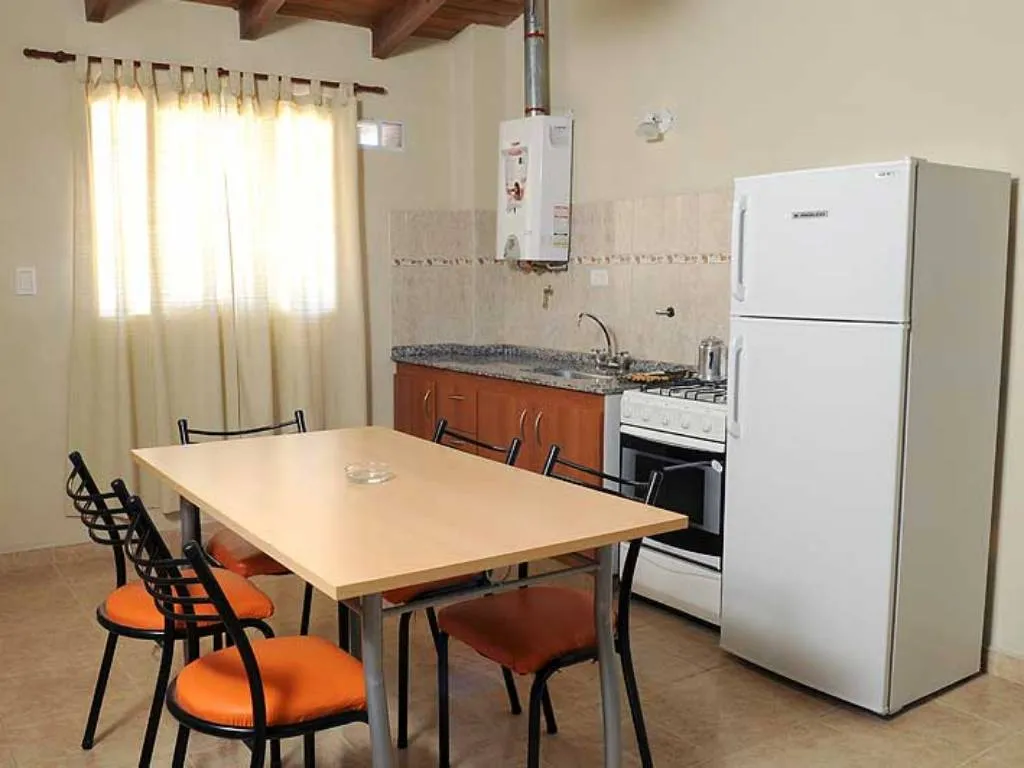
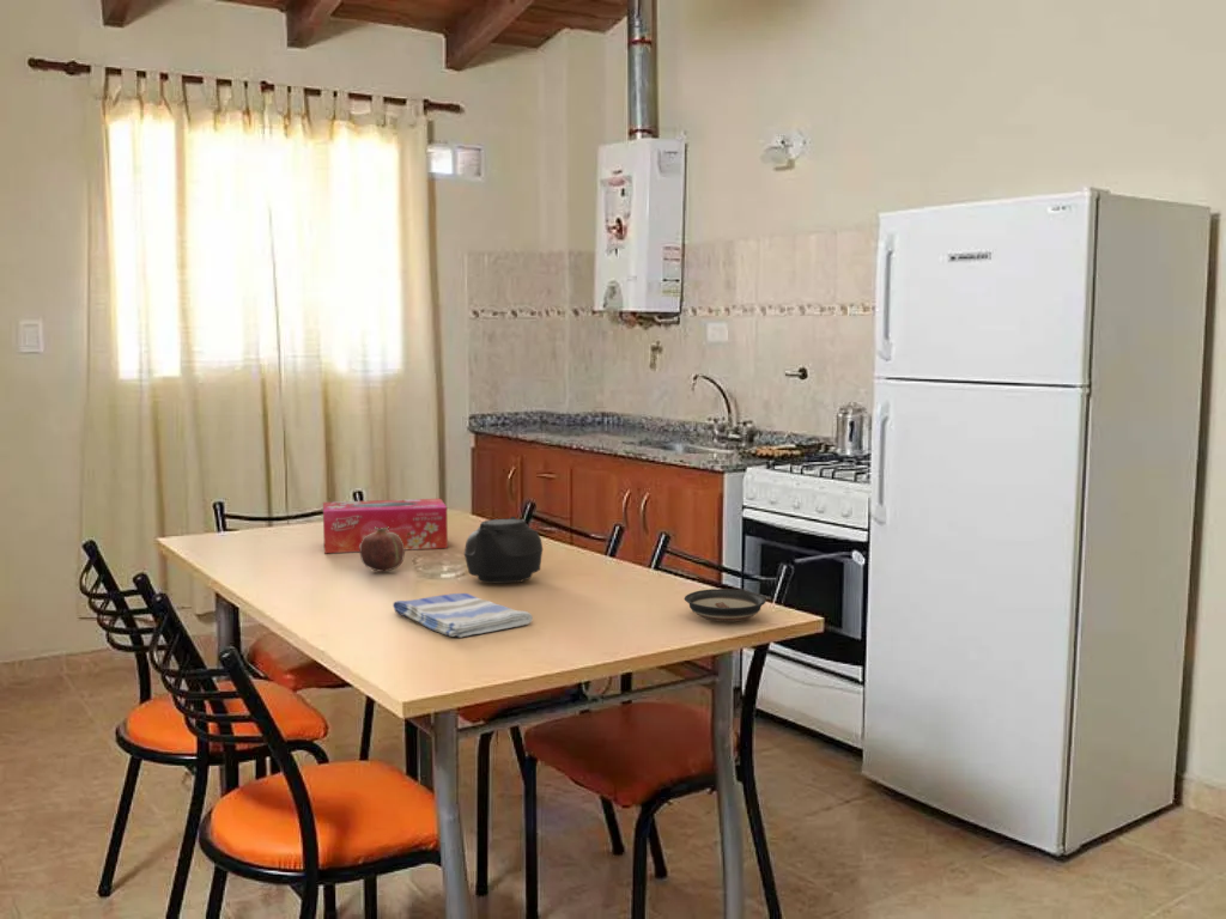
+ tissue box [322,498,449,554]
+ fruit [359,527,406,573]
+ teapot [463,516,550,584]
+ dish towel [392,592,534,639]
+ saucer [684,588,767,623]
